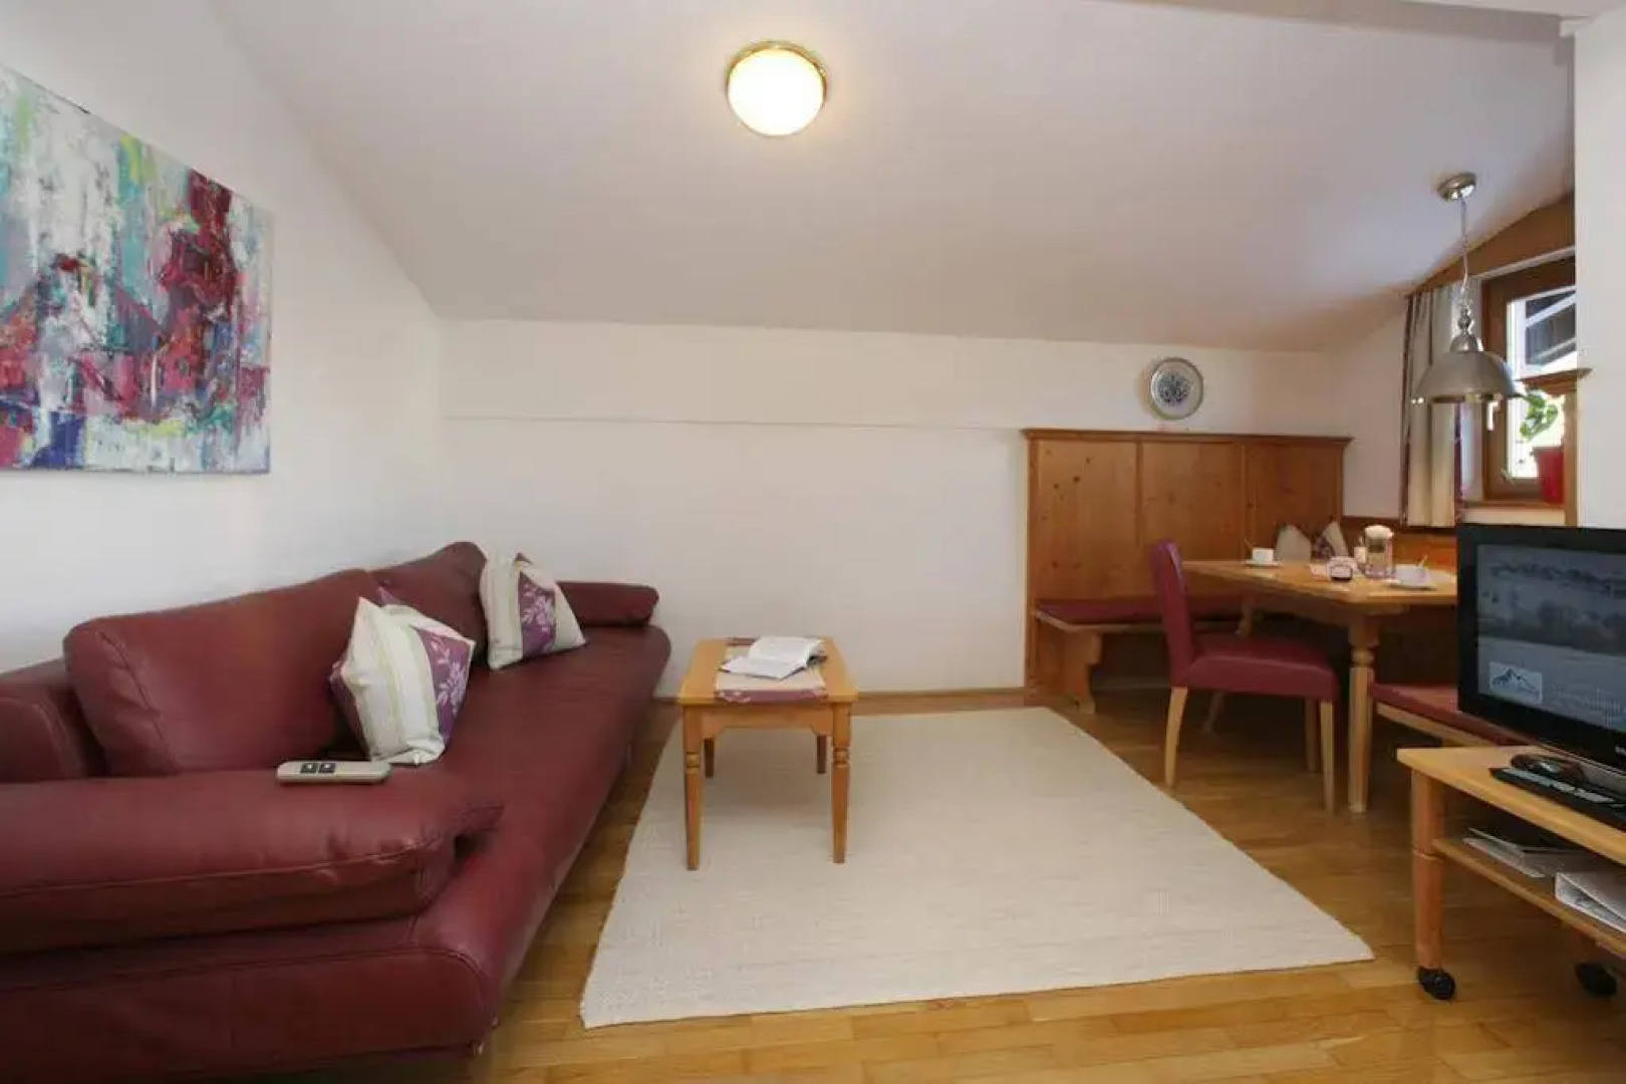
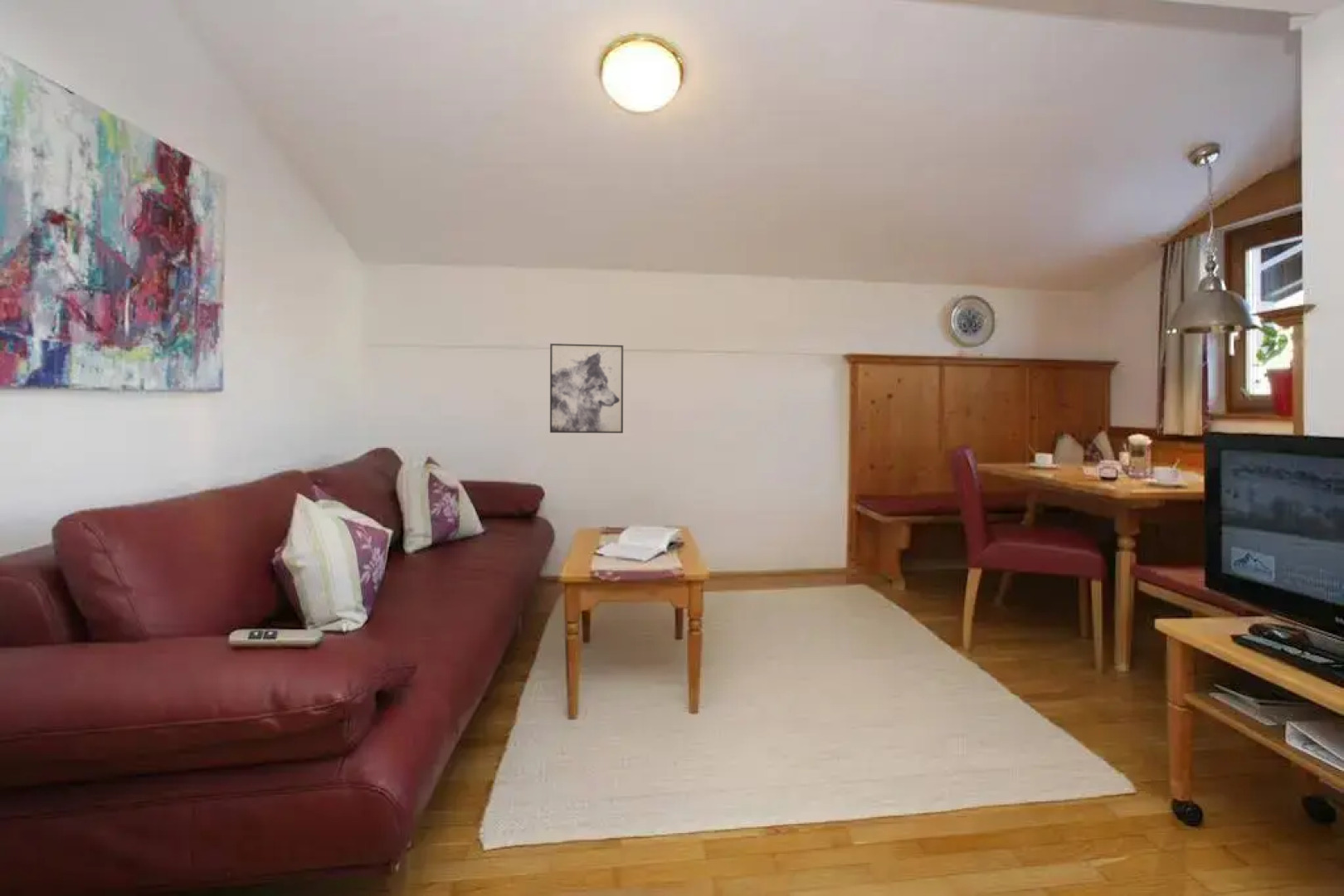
+ wall art [549,343,624,434]
